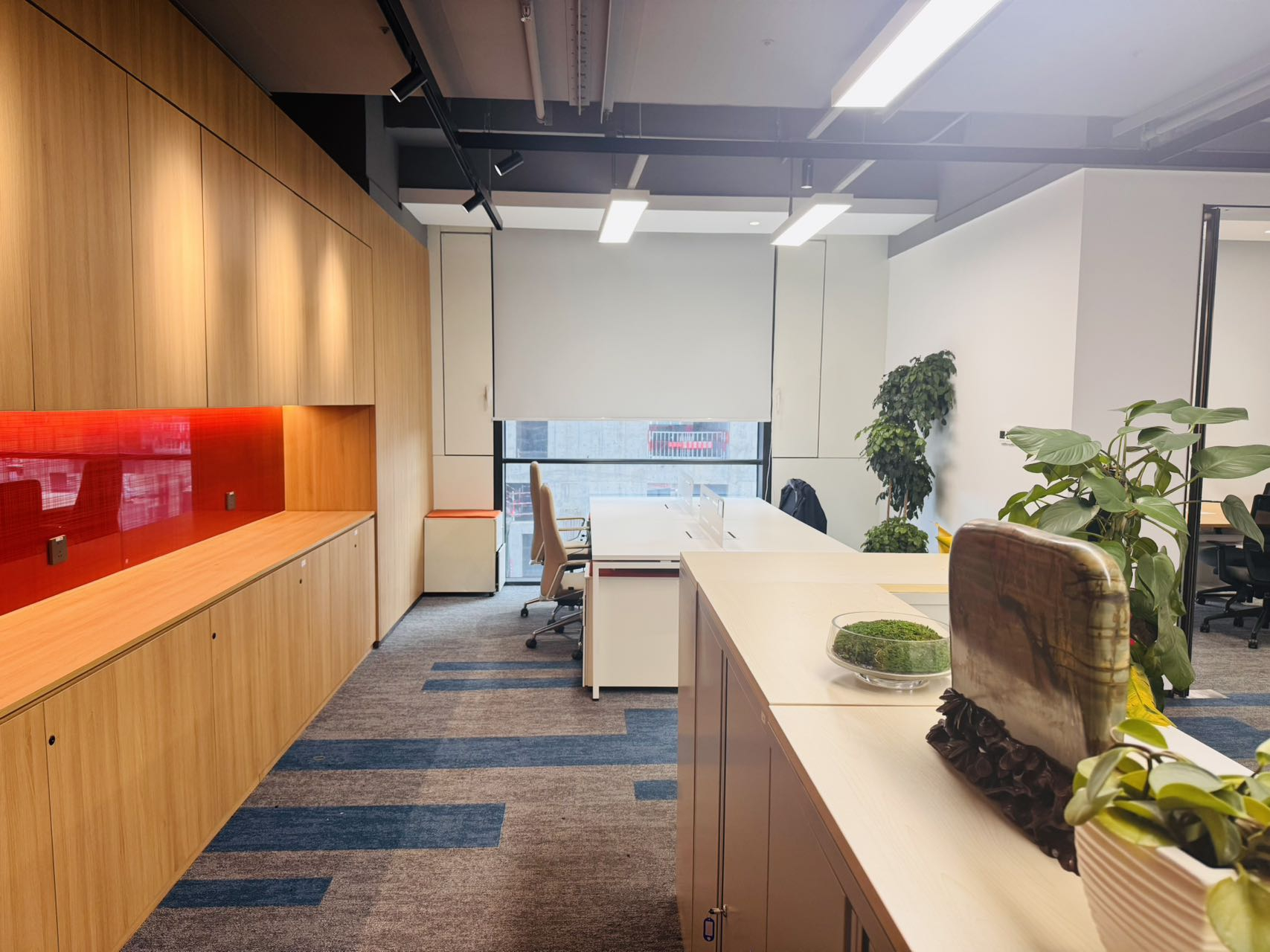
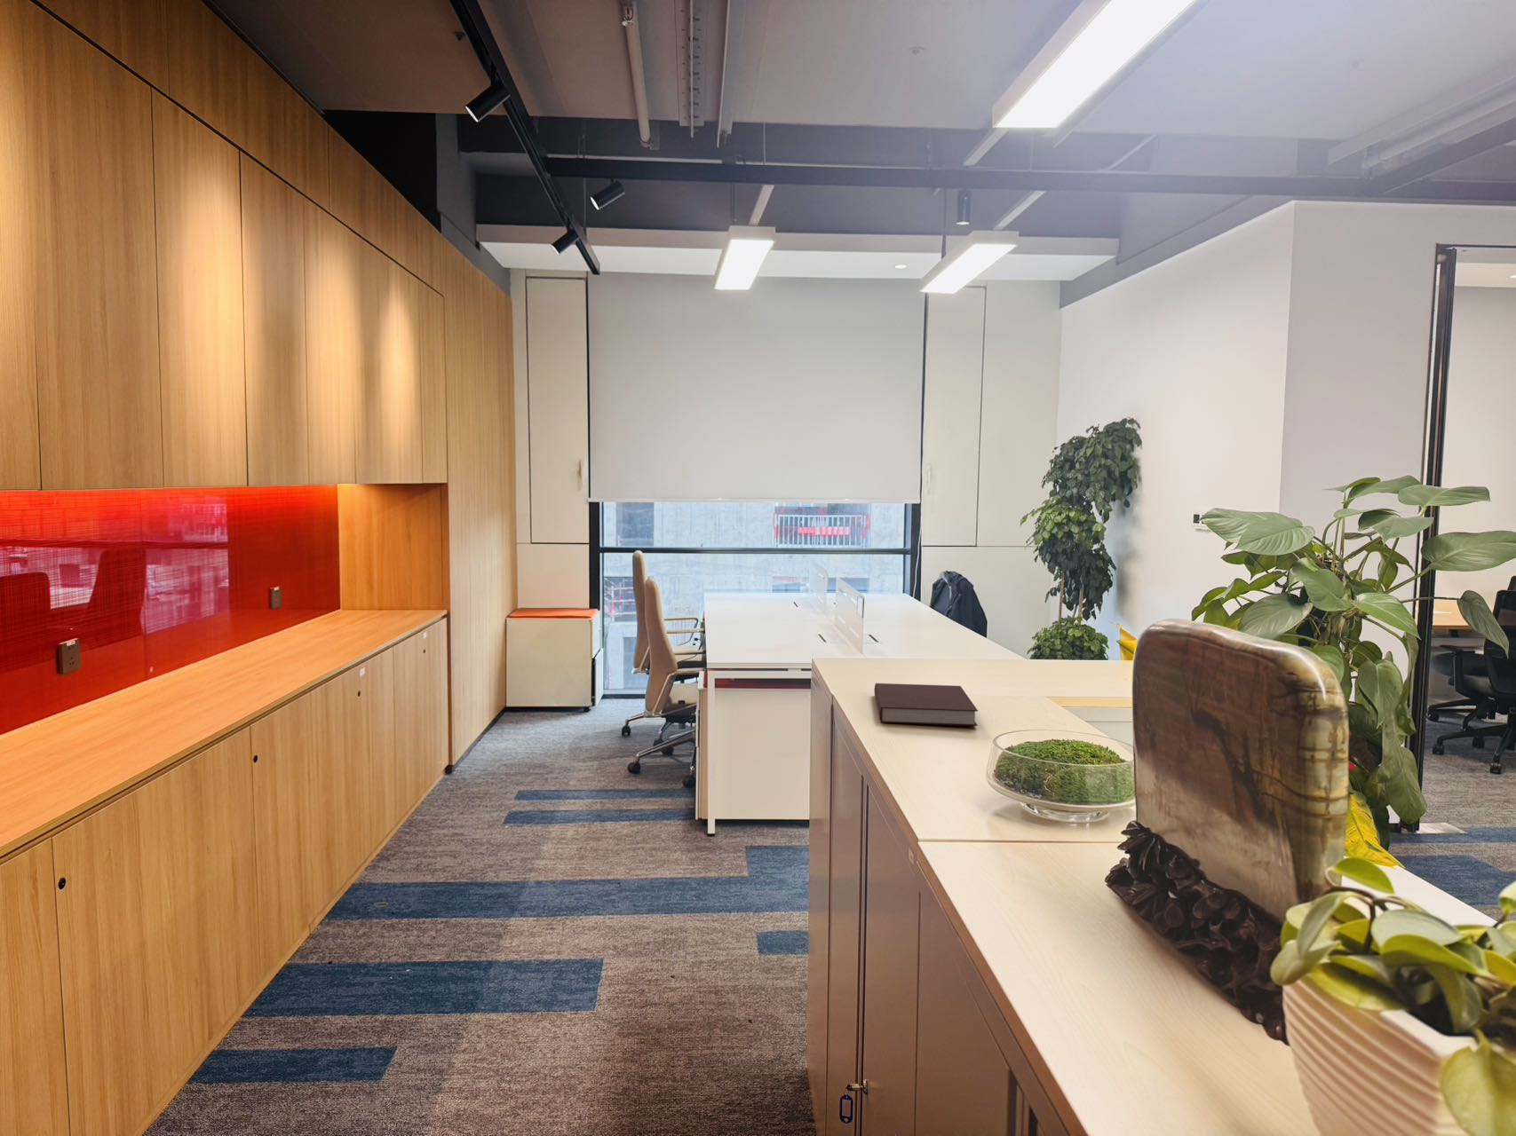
+ notebook [874,683,979,727]
